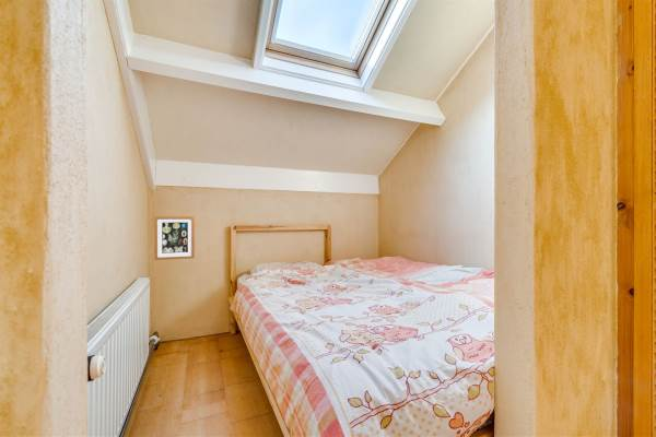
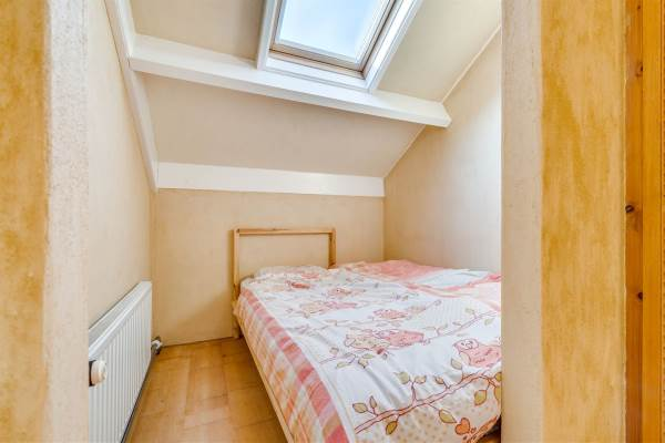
- wall art [154,215,196,261]
